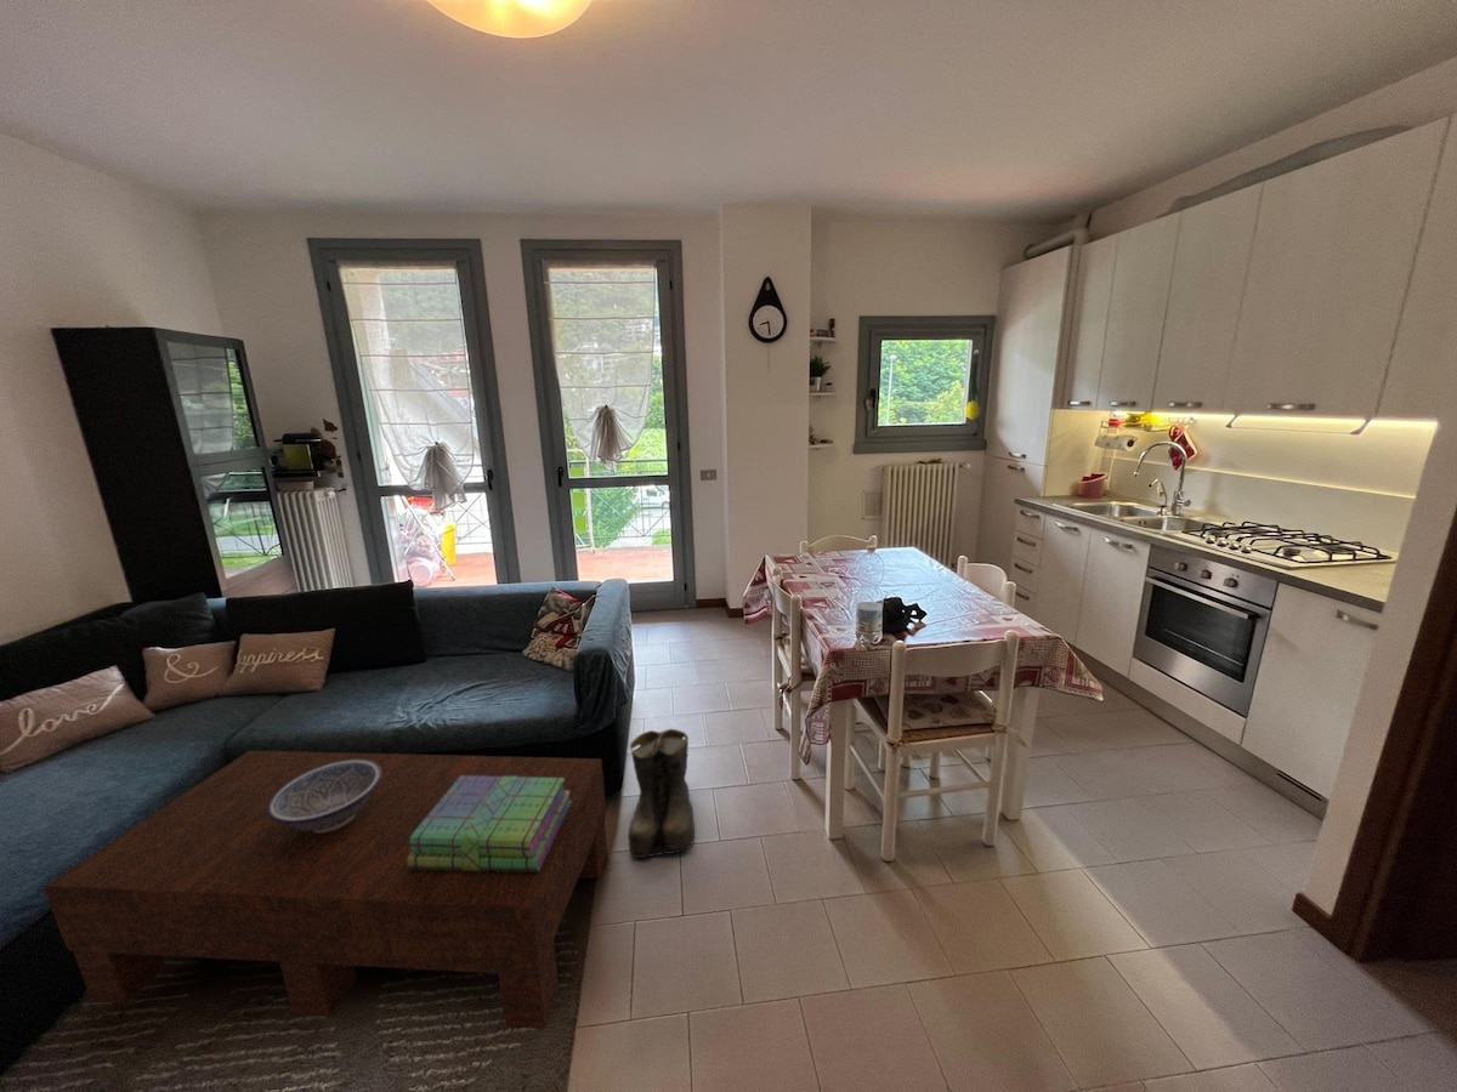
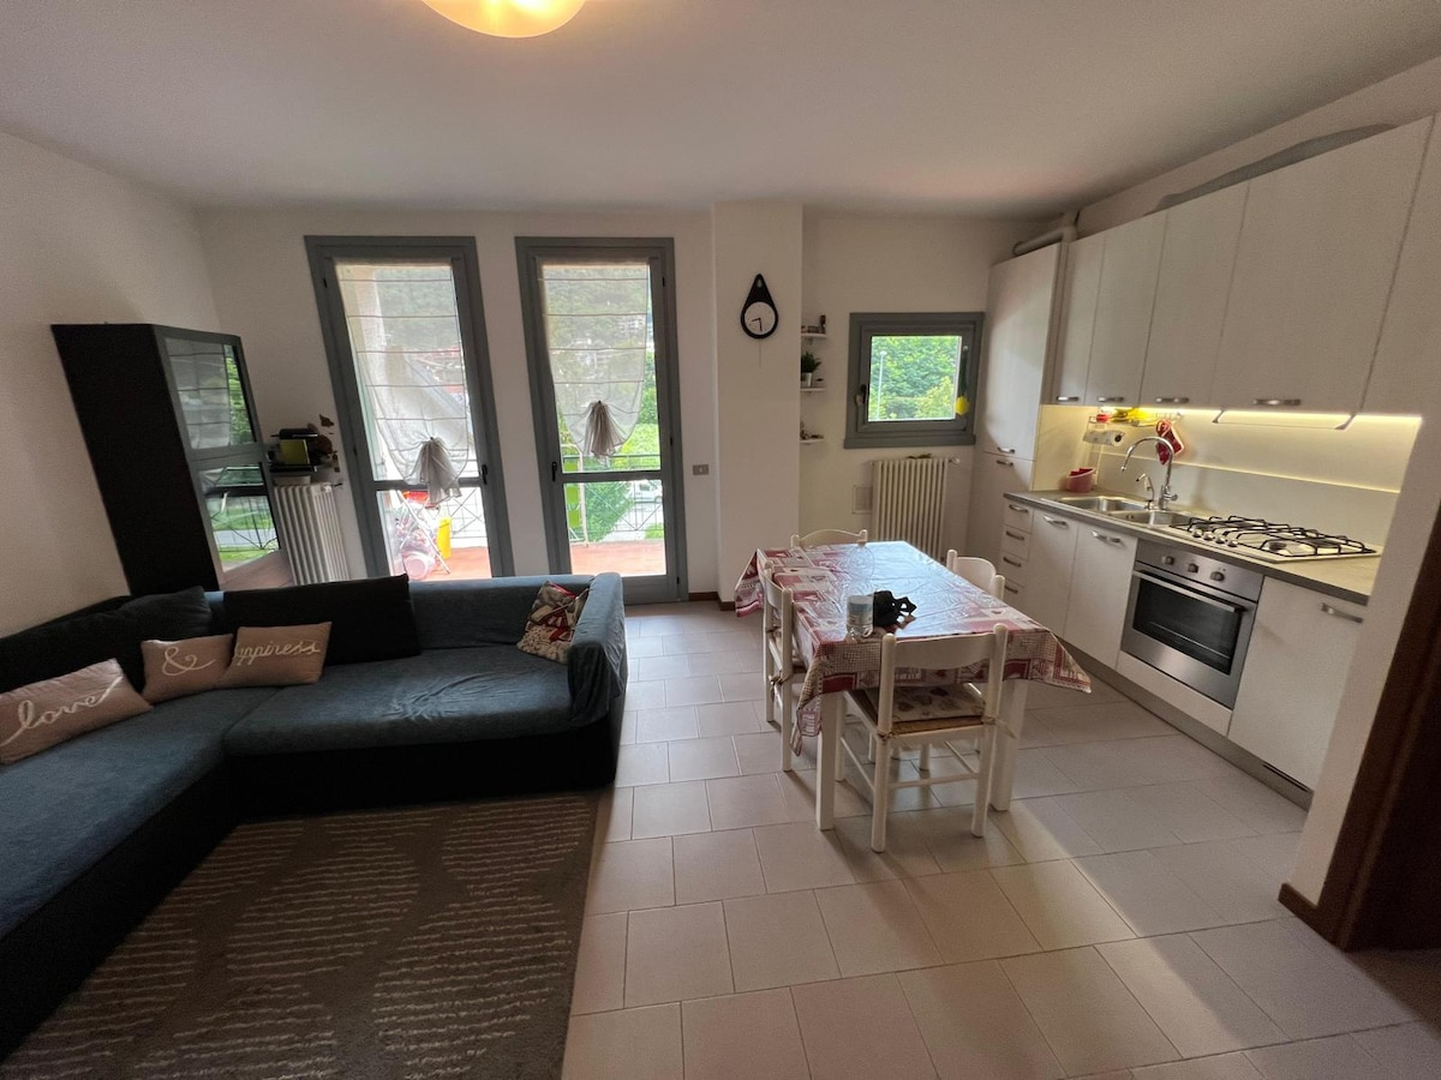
- decorative bowl [267,760,381,832]
- boots [628,728,696,859]
- stack of books [407,775,572,871]
- coffee table [42,750,608,1030]
